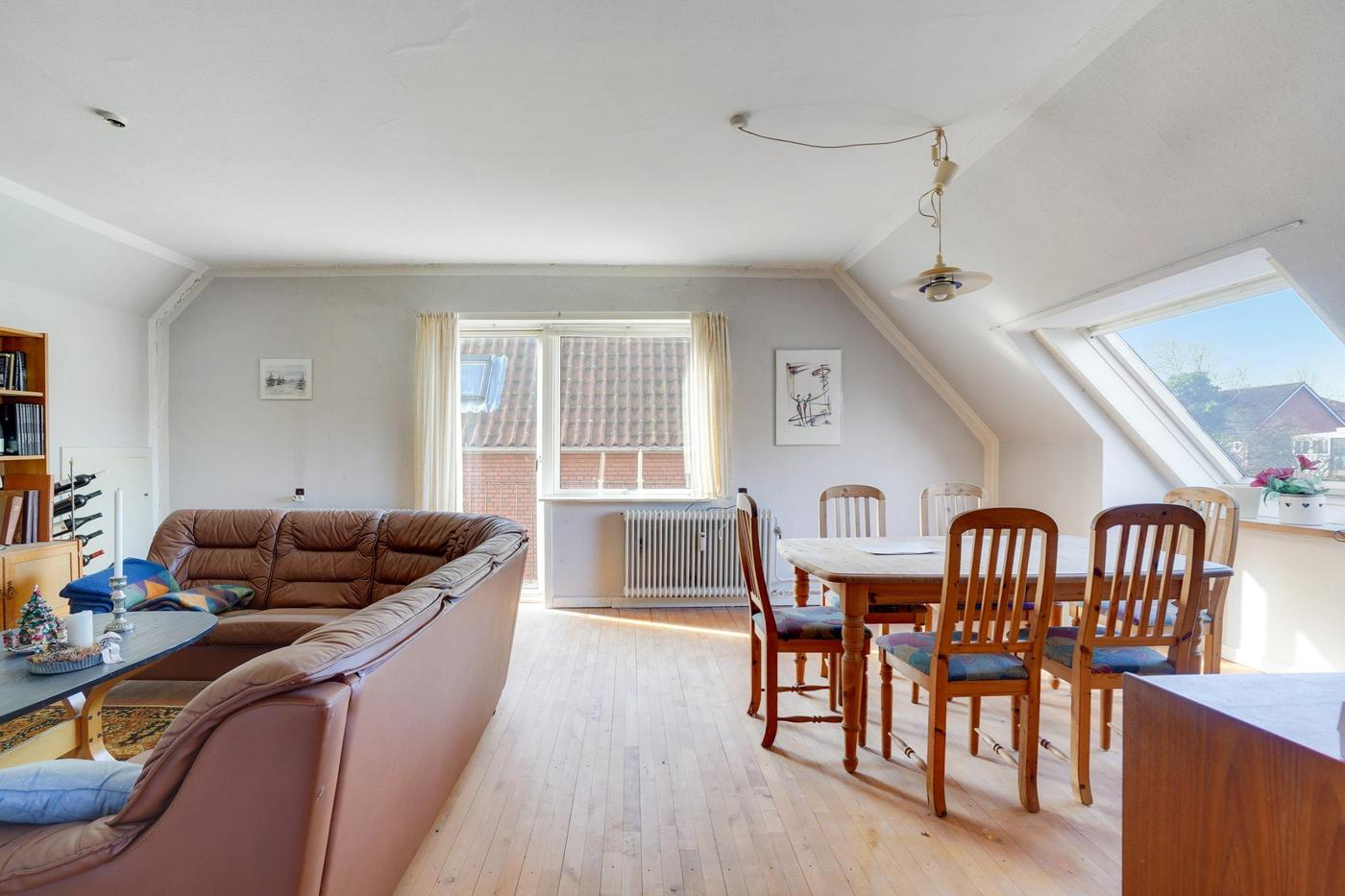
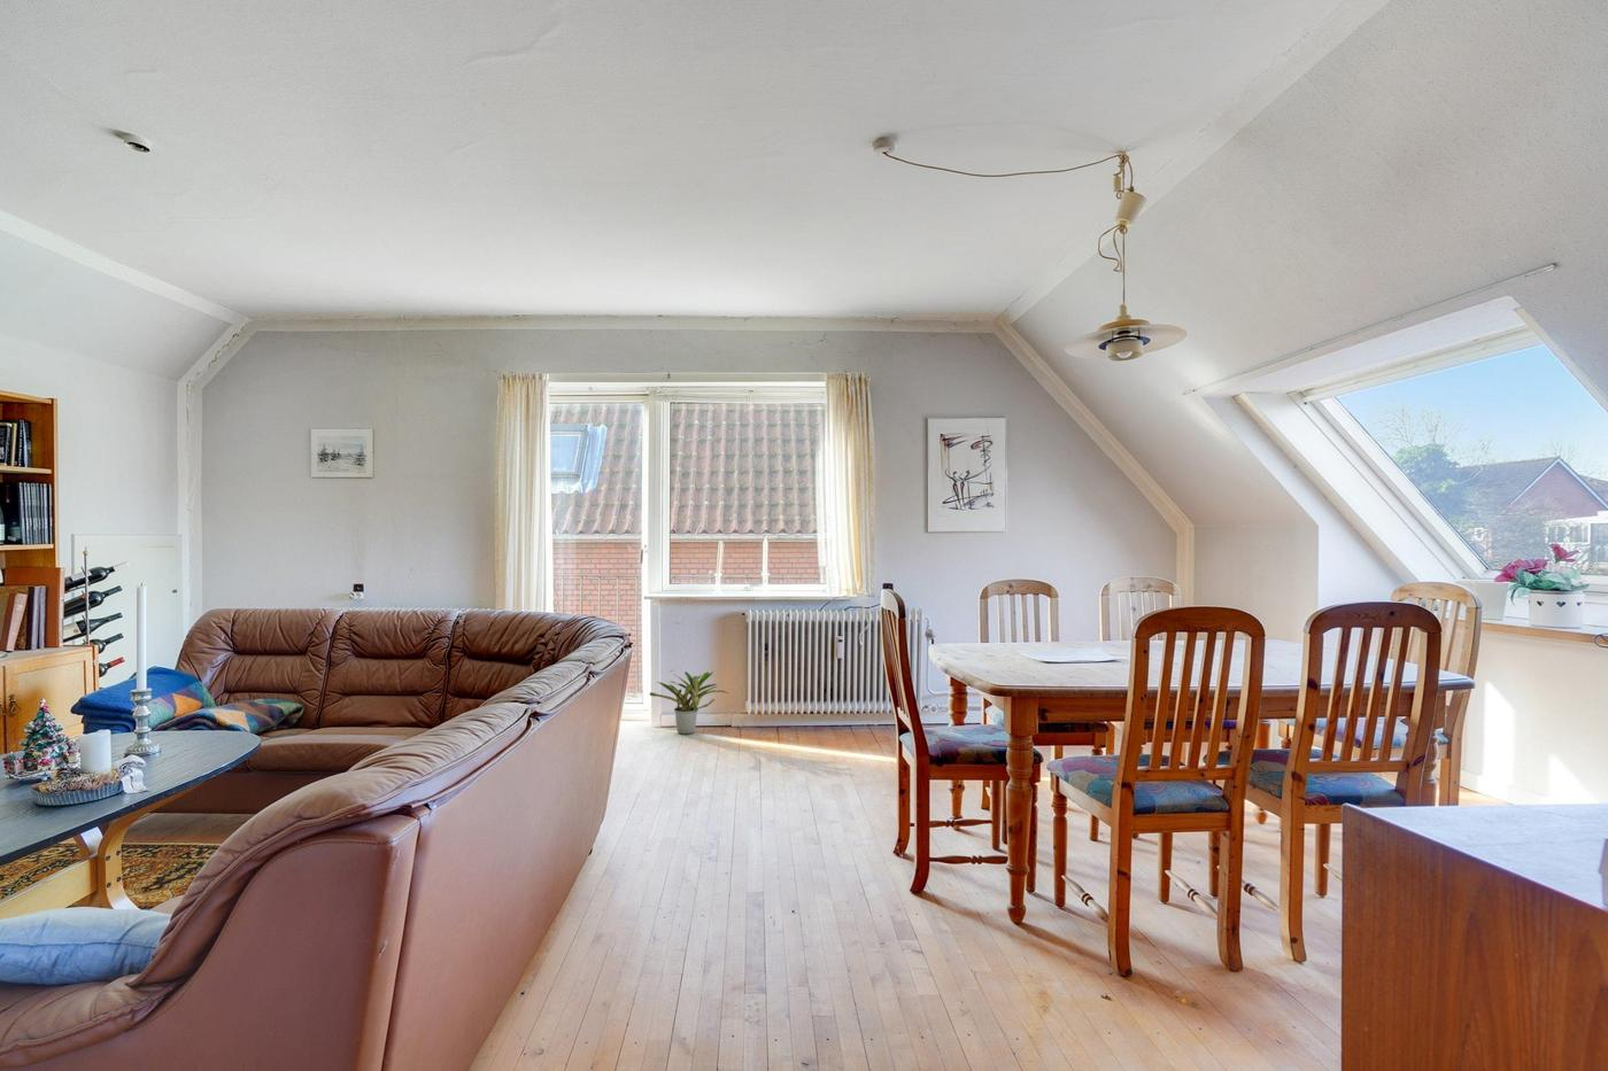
+ potted plant [649,669,729,736]
